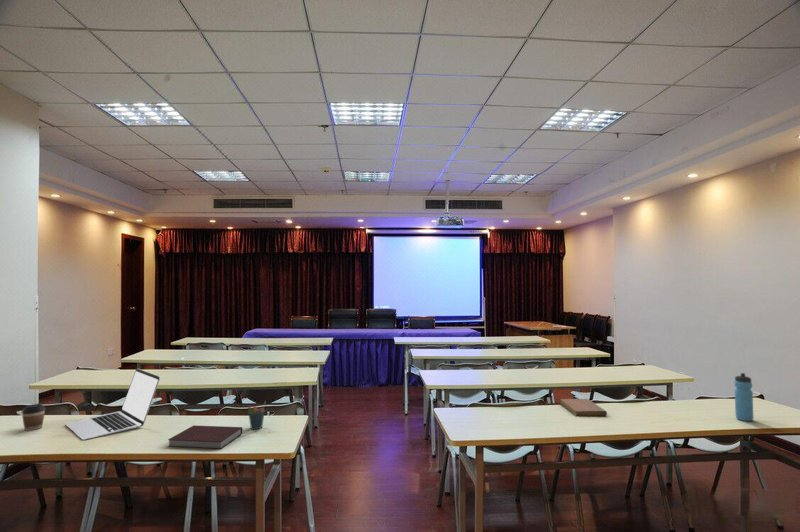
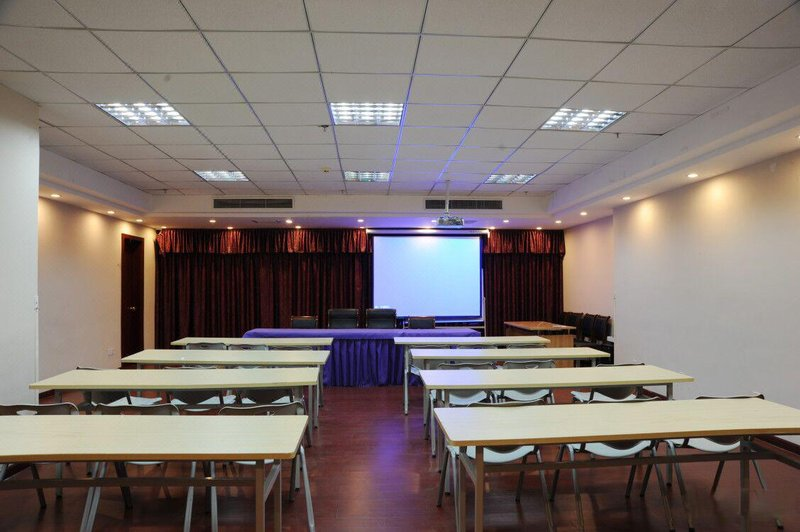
- notebook [559,398,608,417]
- laptop [64,368,161,441]
- notebook [167,424,243,450]
- water bottle [733,372,754,422]
- coffee cup [21,401,47,432]
- pen holder [247,402,266,430]
